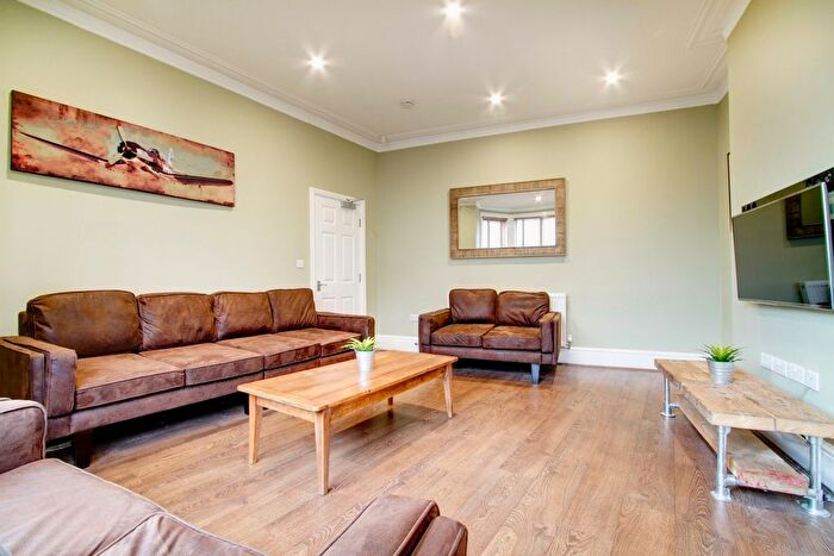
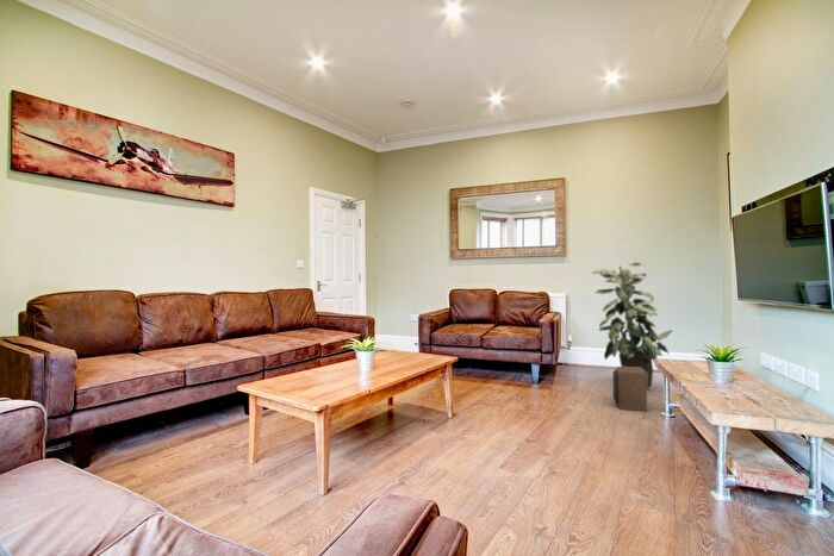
+ indoor plant [591,261,673,389]
+ speaker [612,366,648,412]
